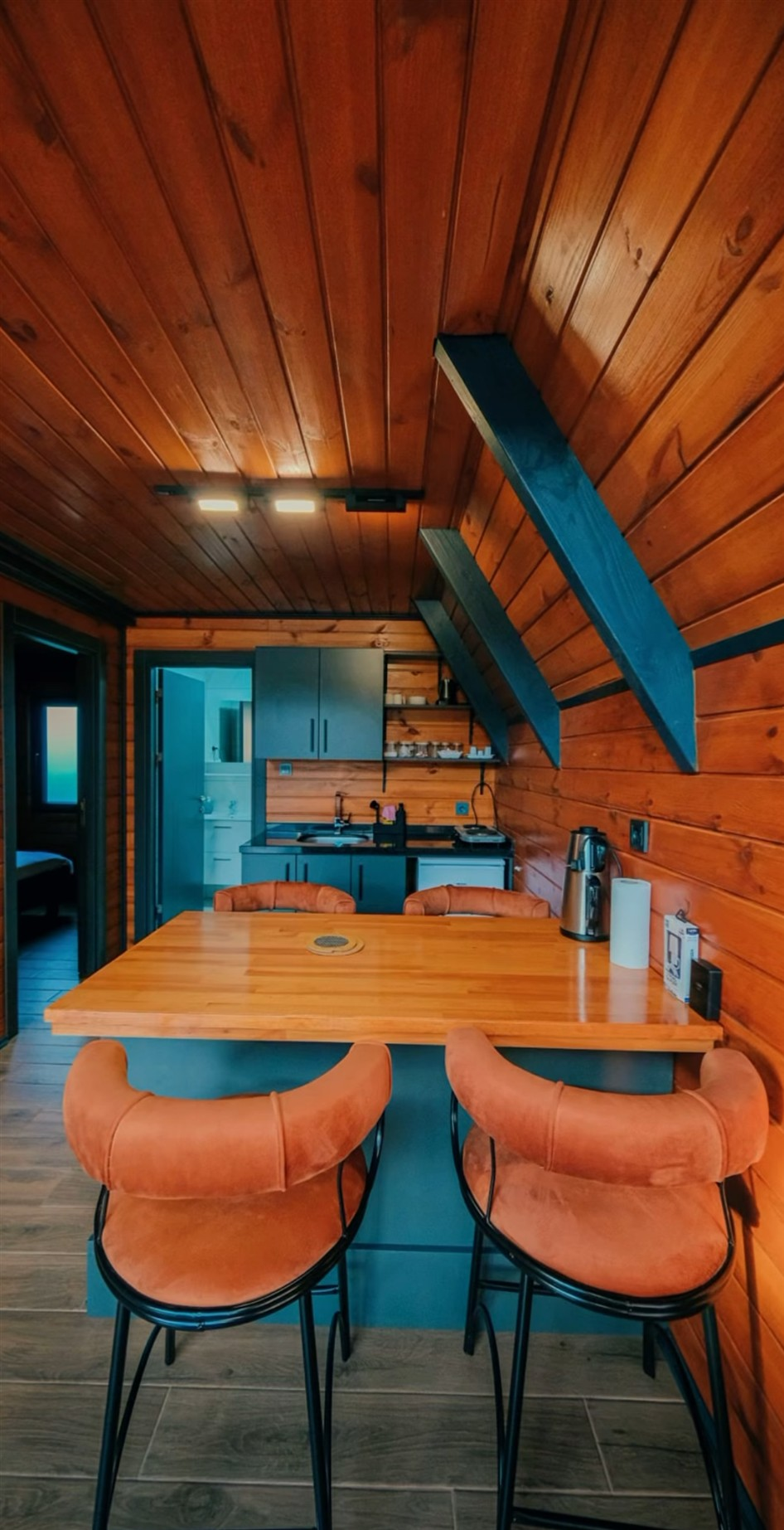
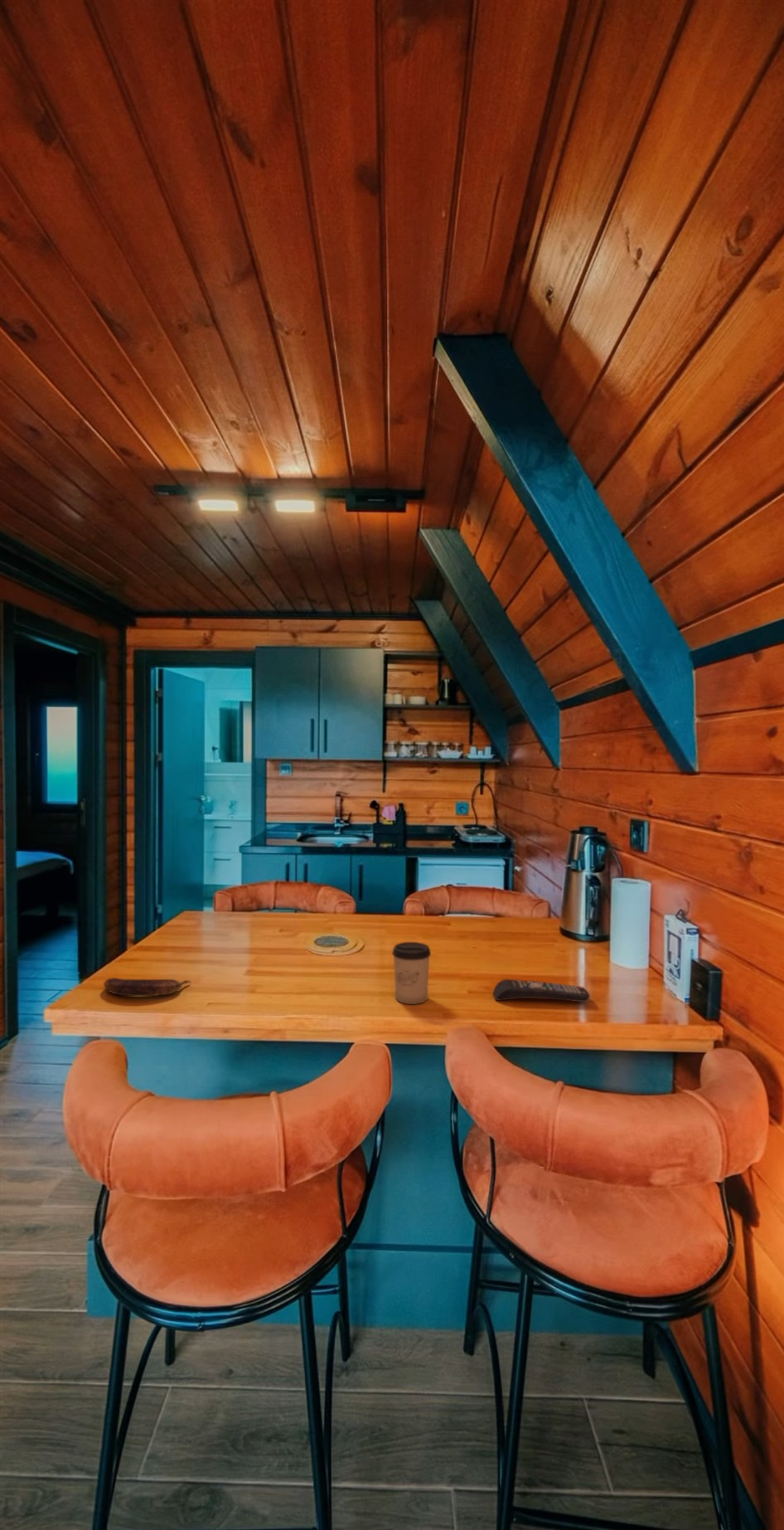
+ remote control [492,979,591,1003]
+ banana [103,977,191,997]
+ cup [391,941,432,1005]
